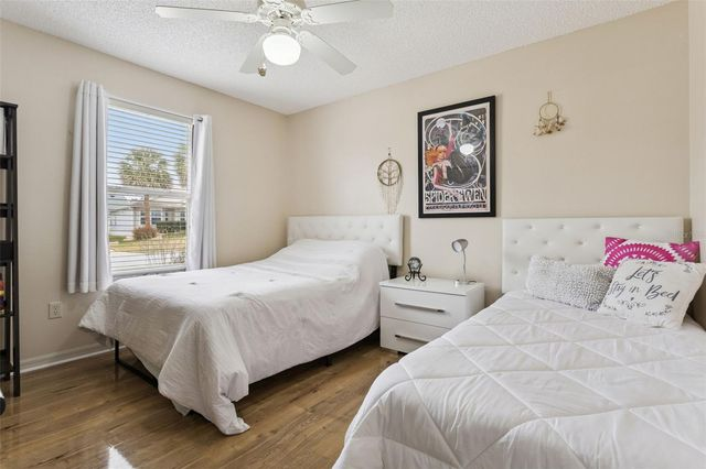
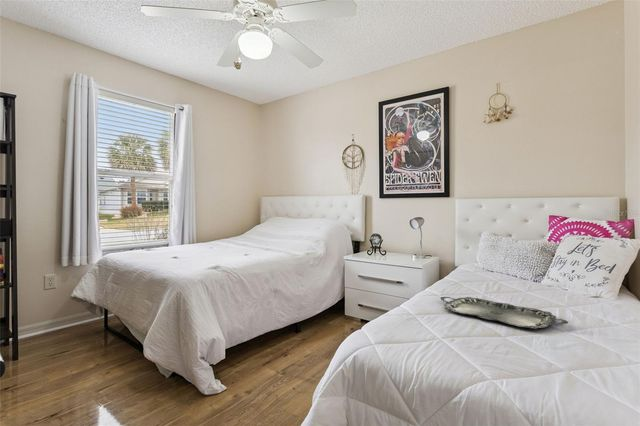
+ serving tray [440,296,569,330]
